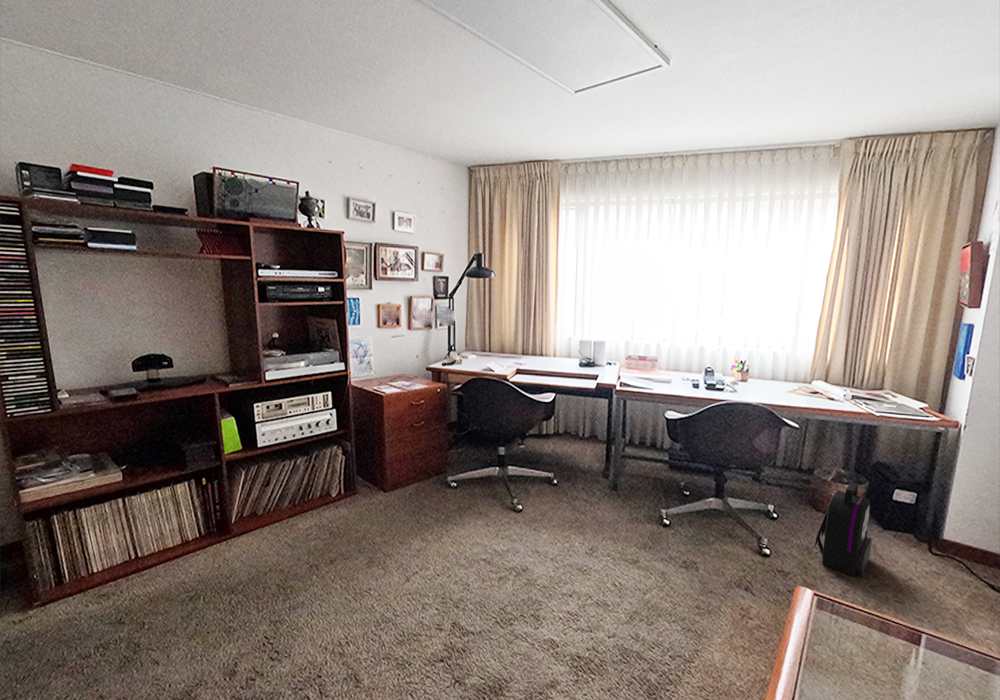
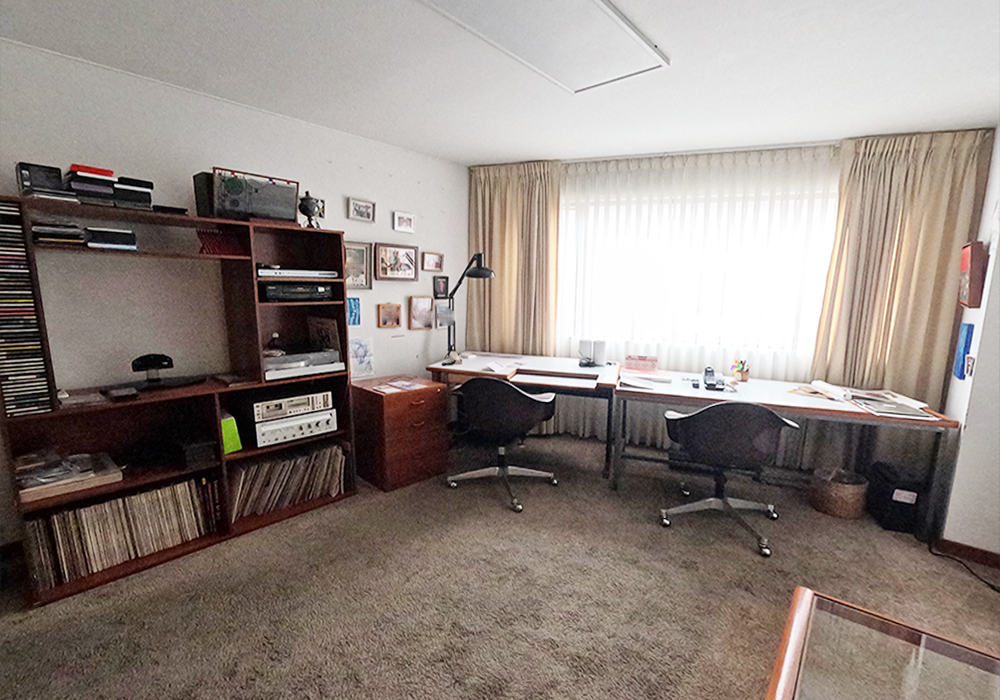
- backpack [814,481,873,577]
